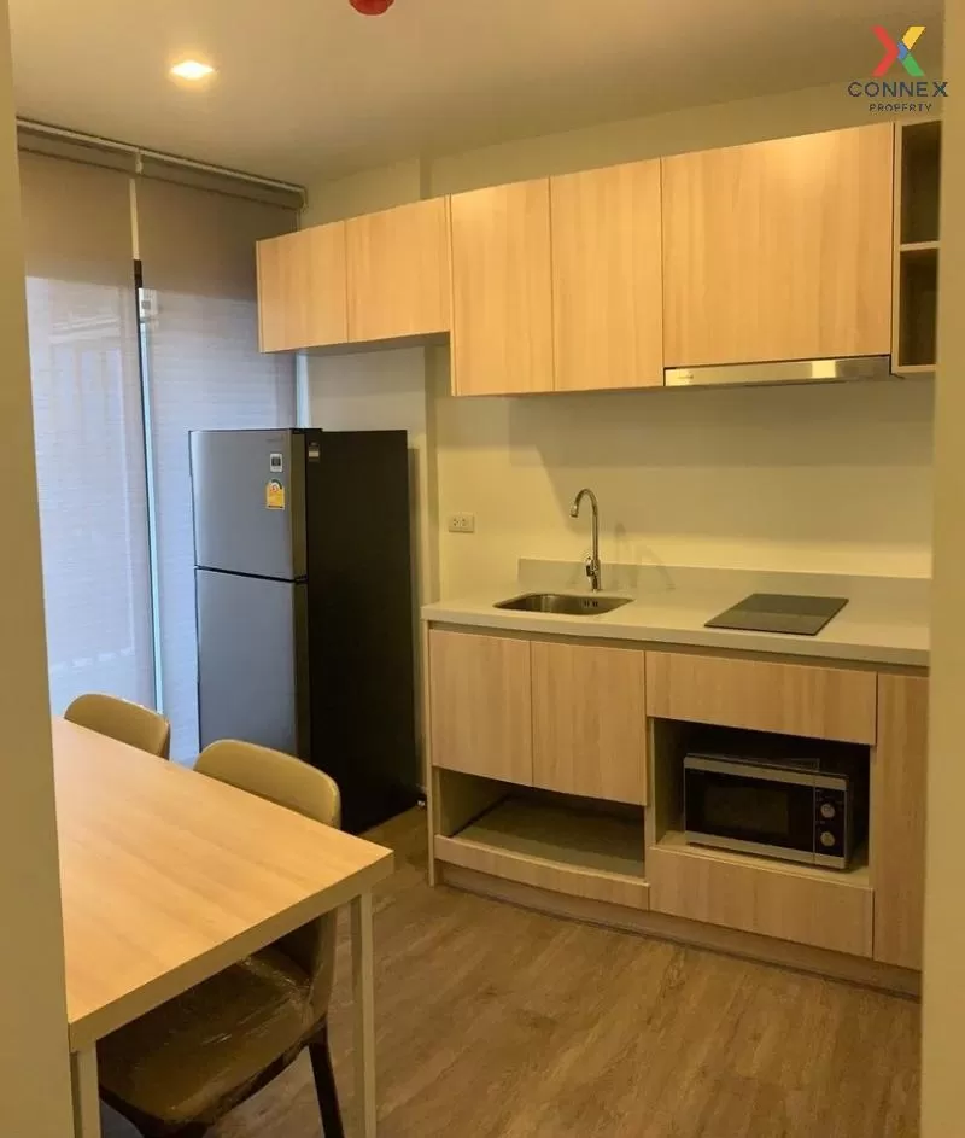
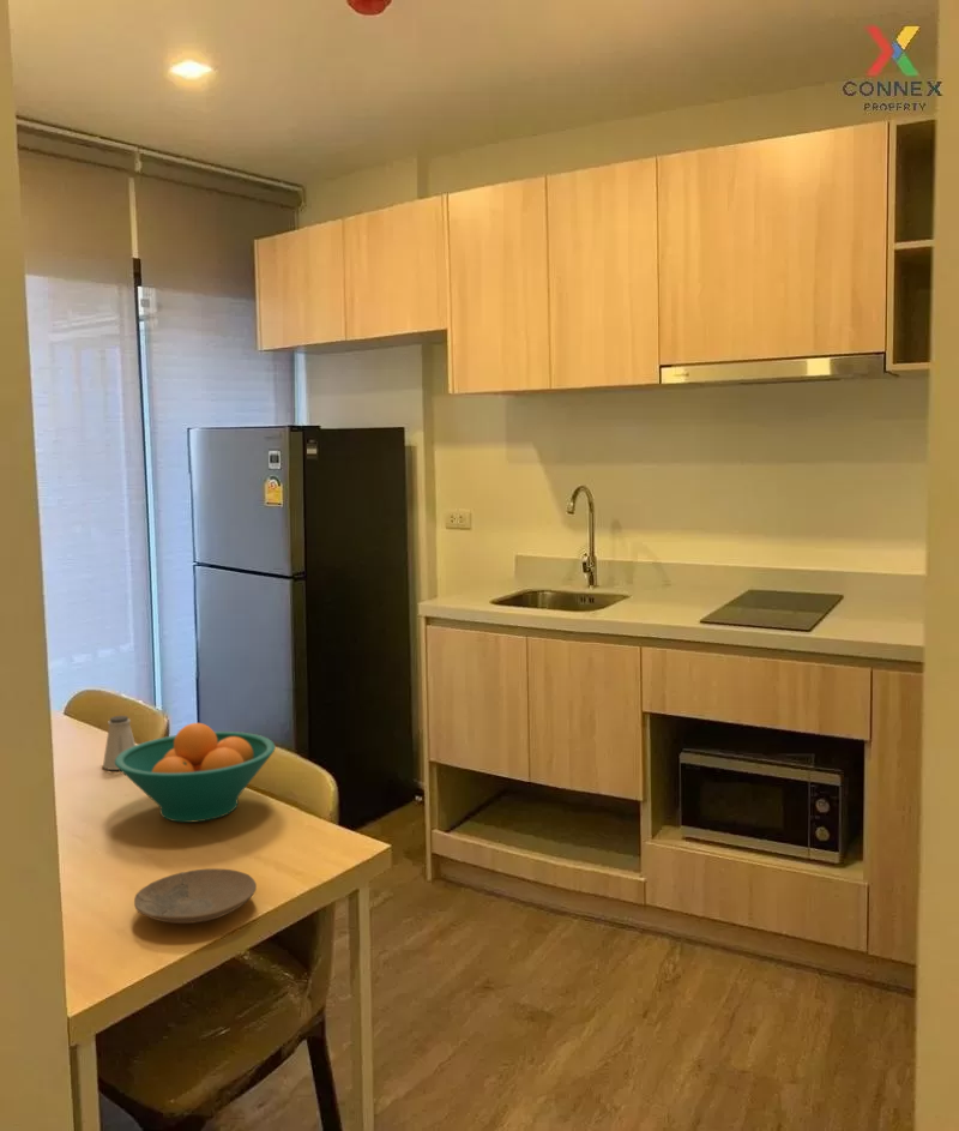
+ plate [133,867,258,925]
+ fruit bowl [115,722,277,824]
+ saltshaker [102,715,137,771]
